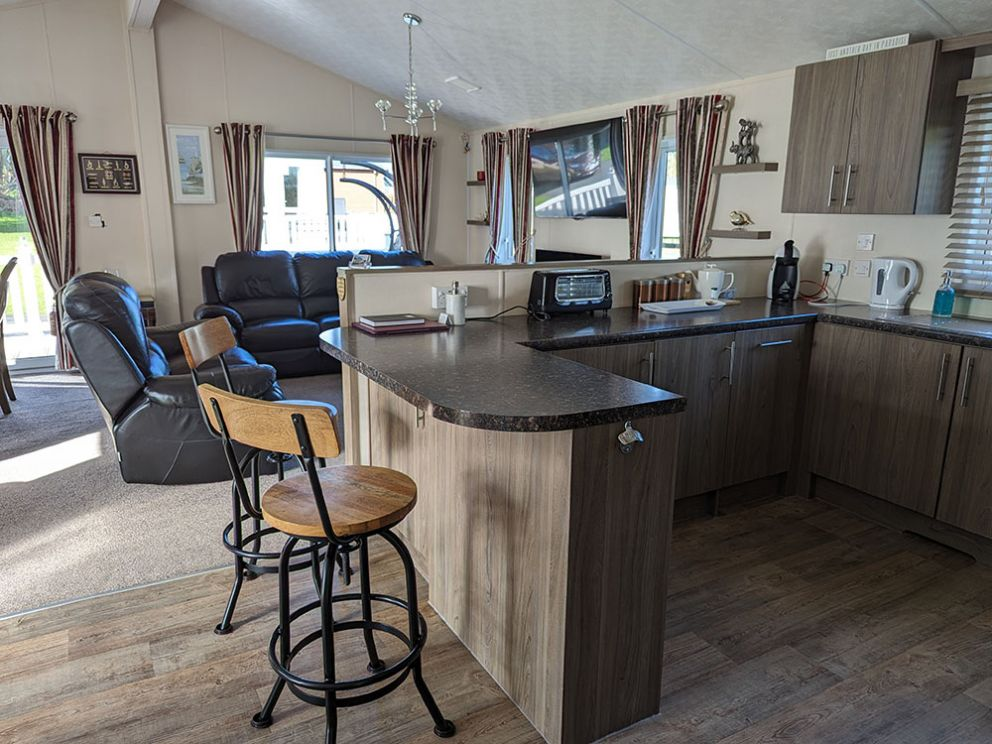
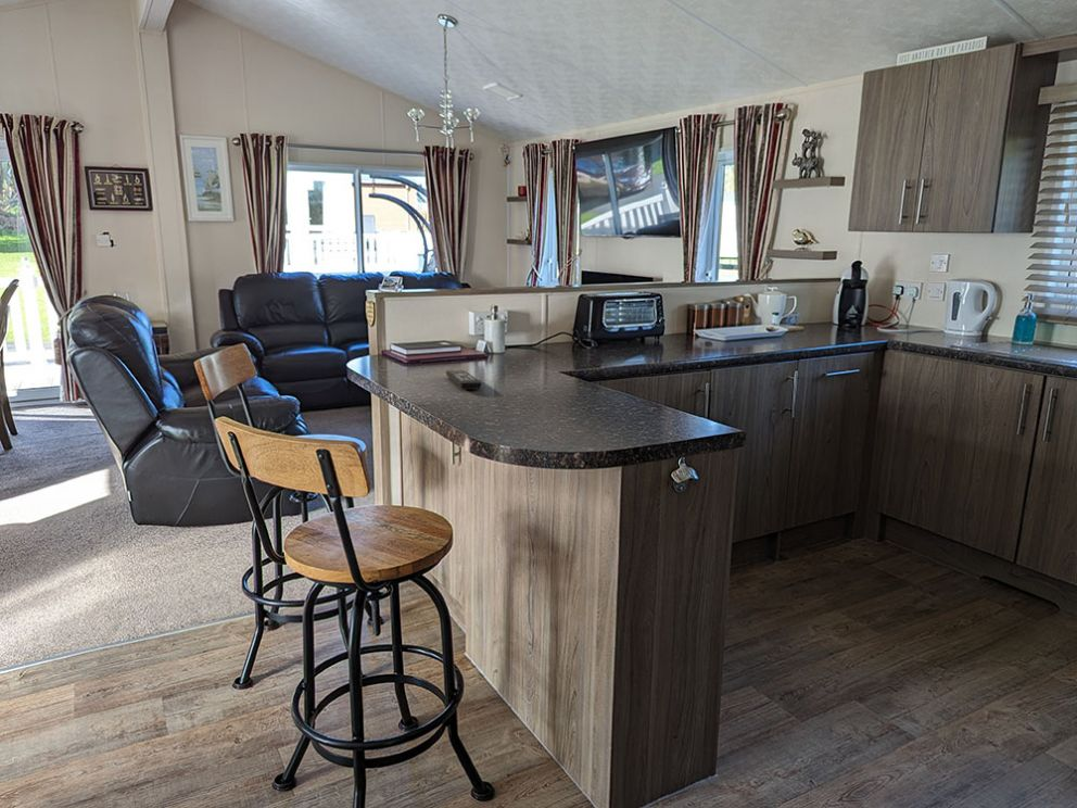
+ remote control [445,369,482,391]
